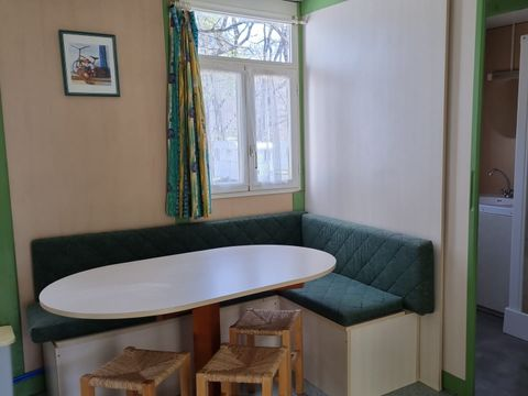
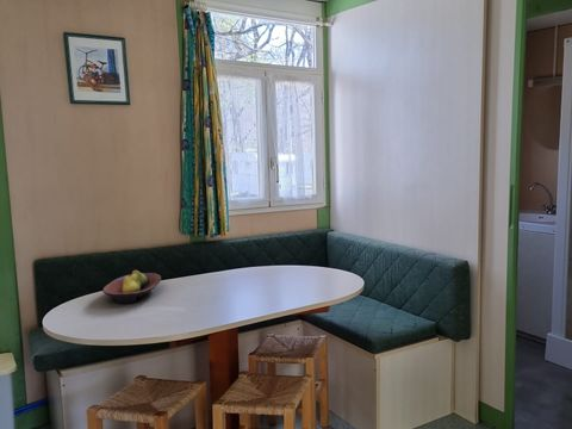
+ fruit bowl [101,269,162,305]
